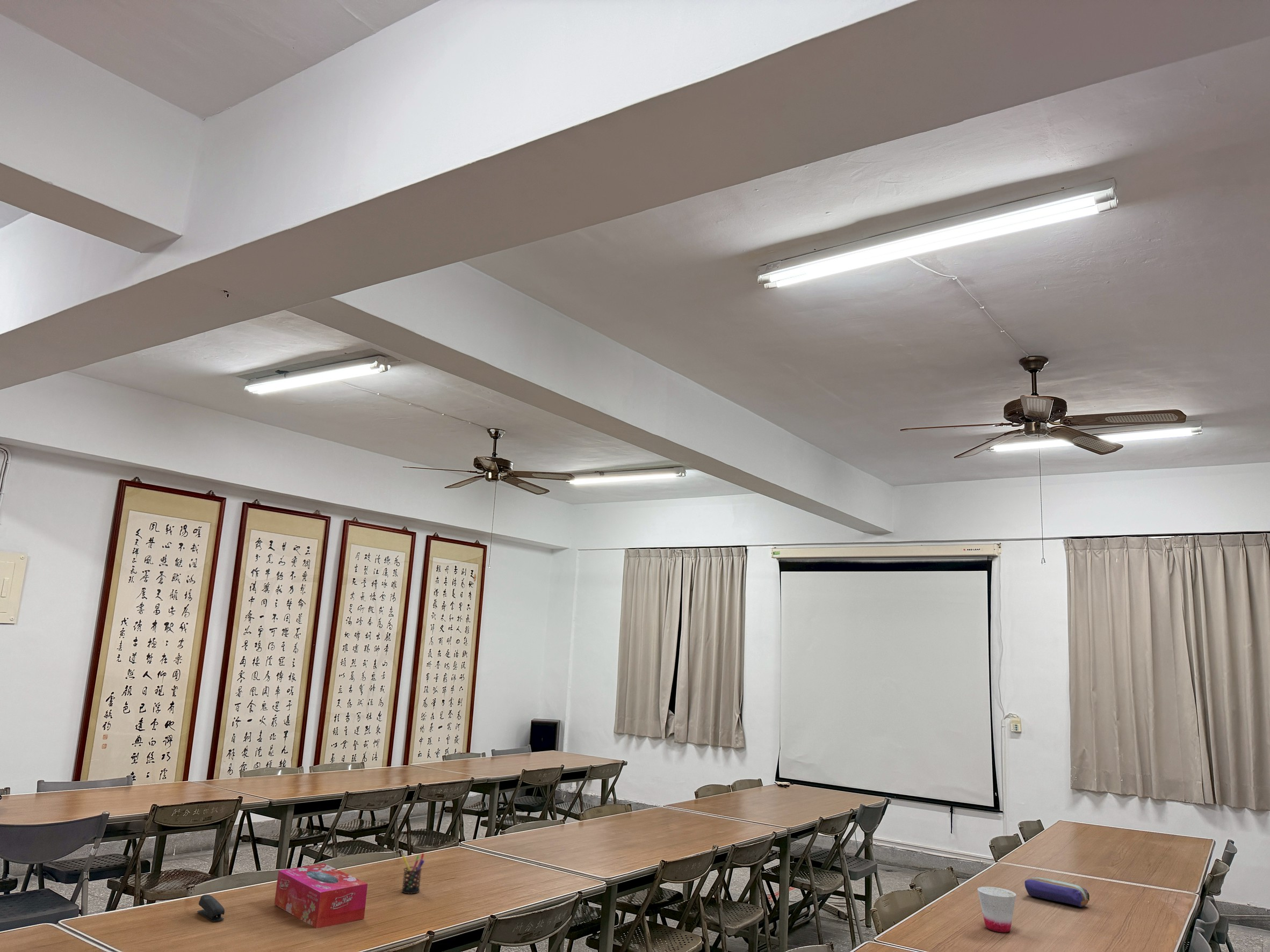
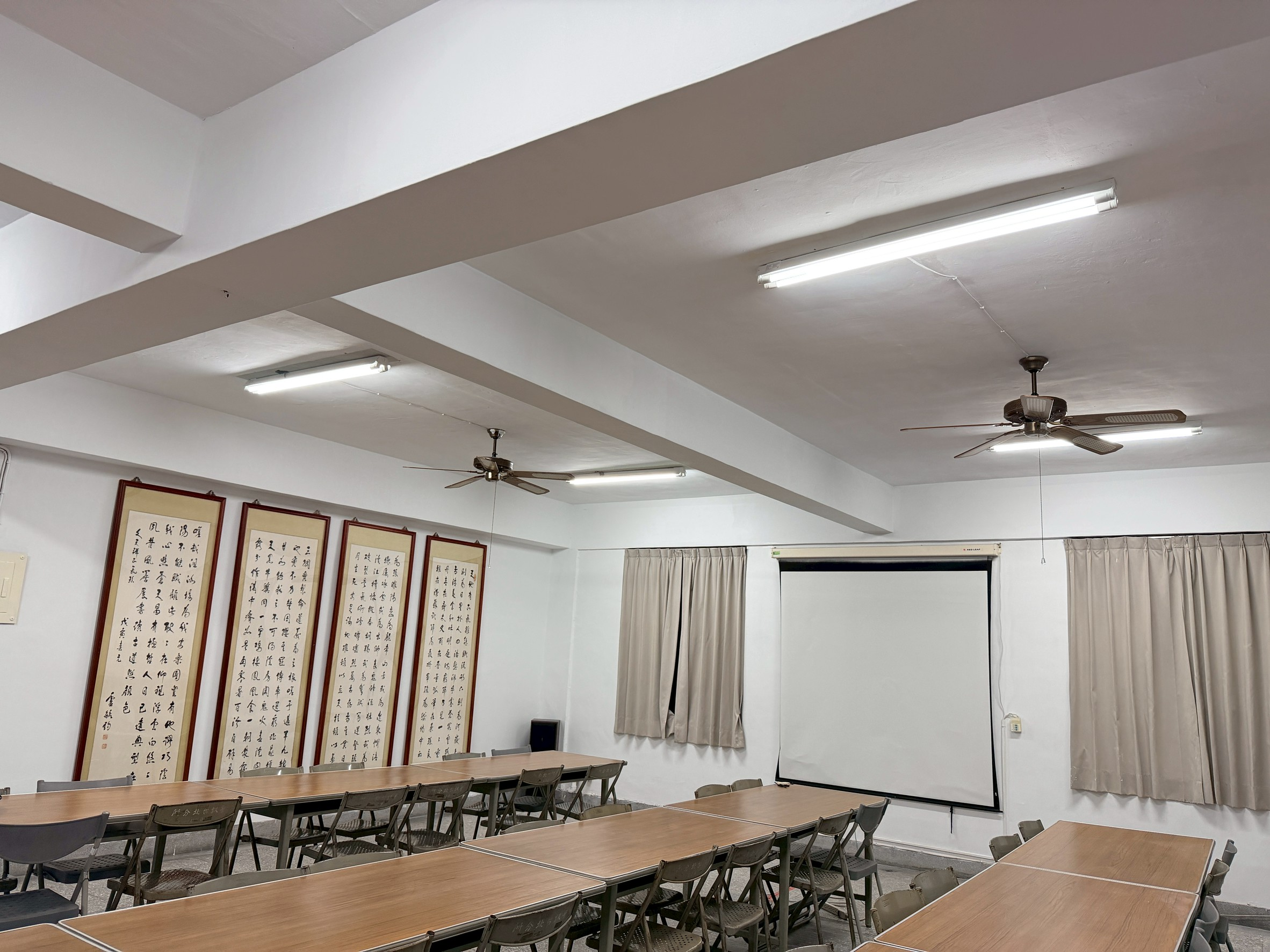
- stapler [197,894,225,922]
- cup [977,886,1016,933]
- pen holder [401,853,425,895]
- pencil case [1024,877,1090,907]
- tissue box [274,863,368,929]
